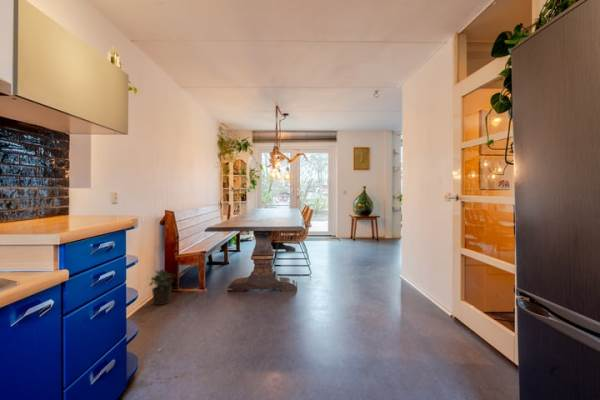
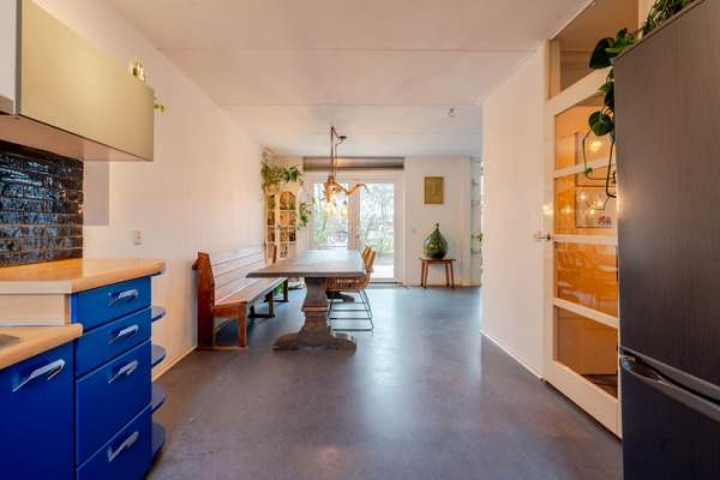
- potted plant [148,267,176,306]
